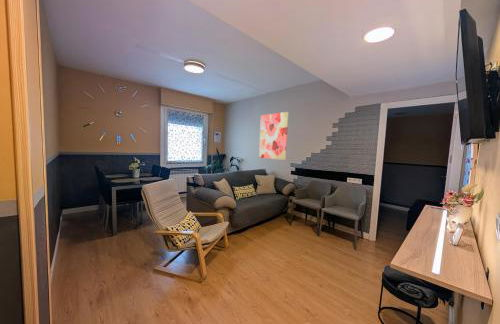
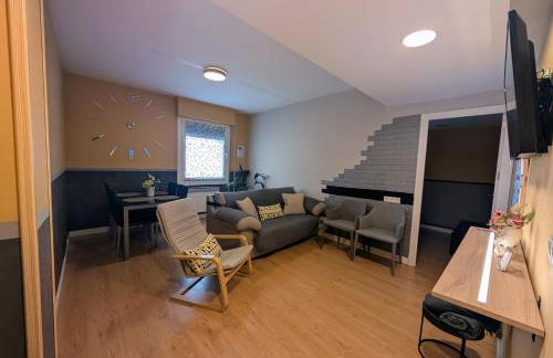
- wall art [258,111,289,161]
